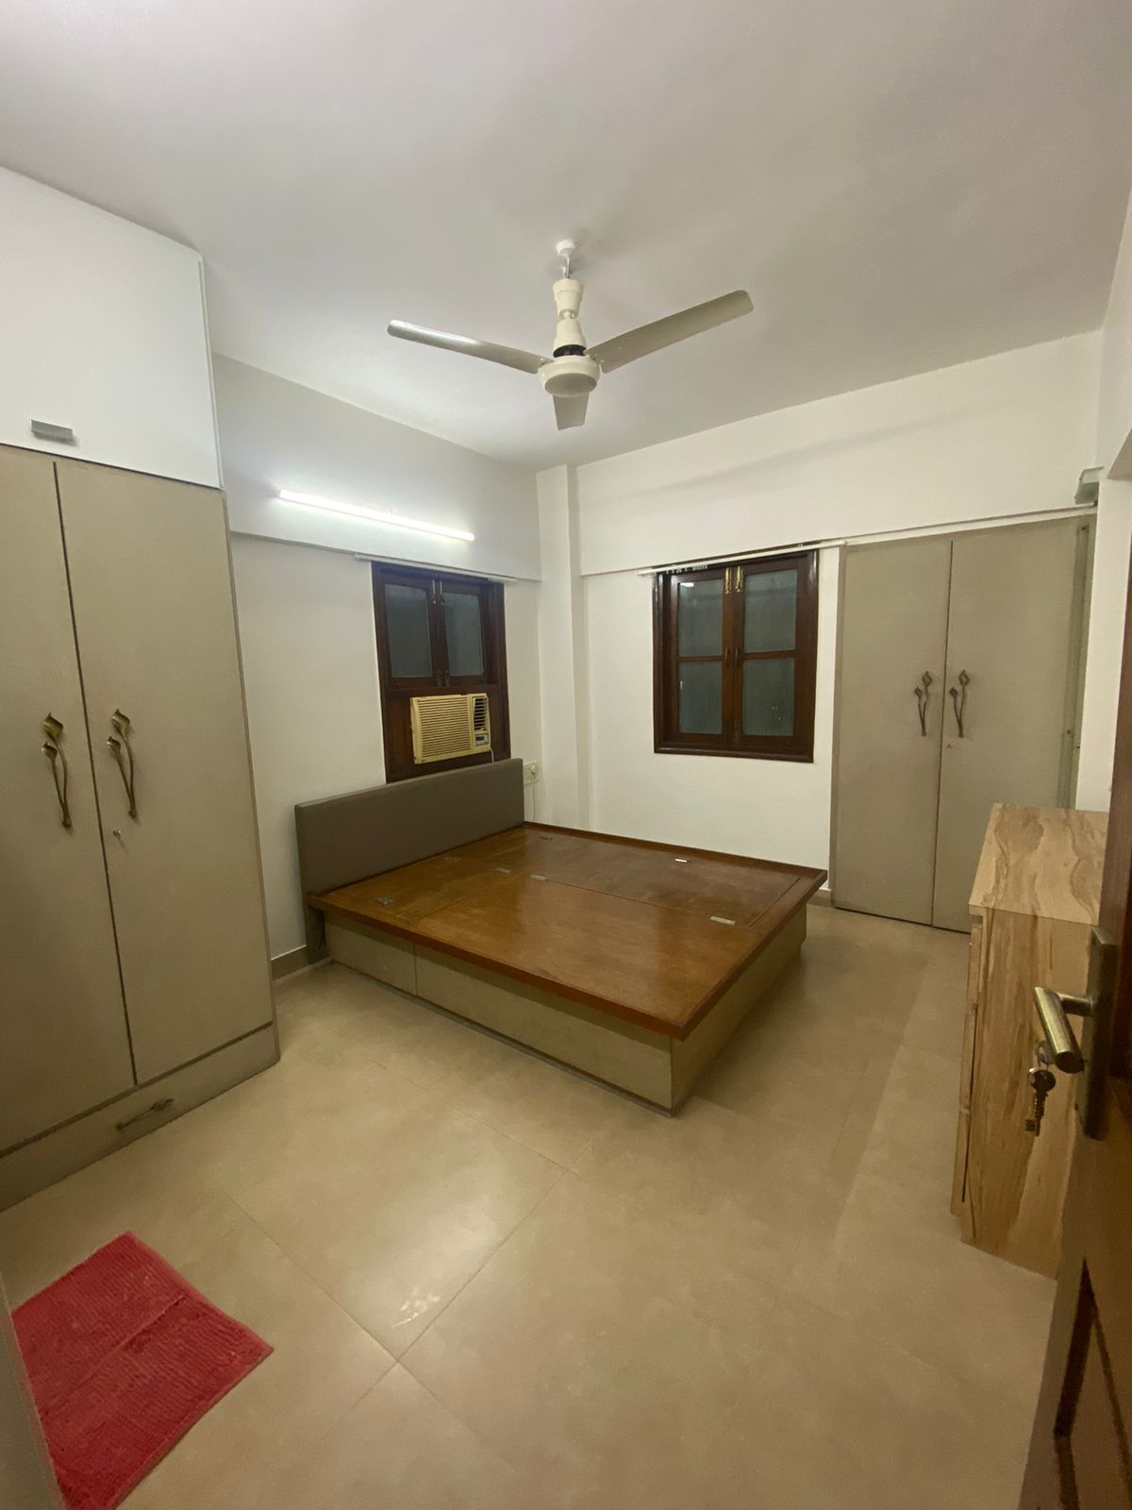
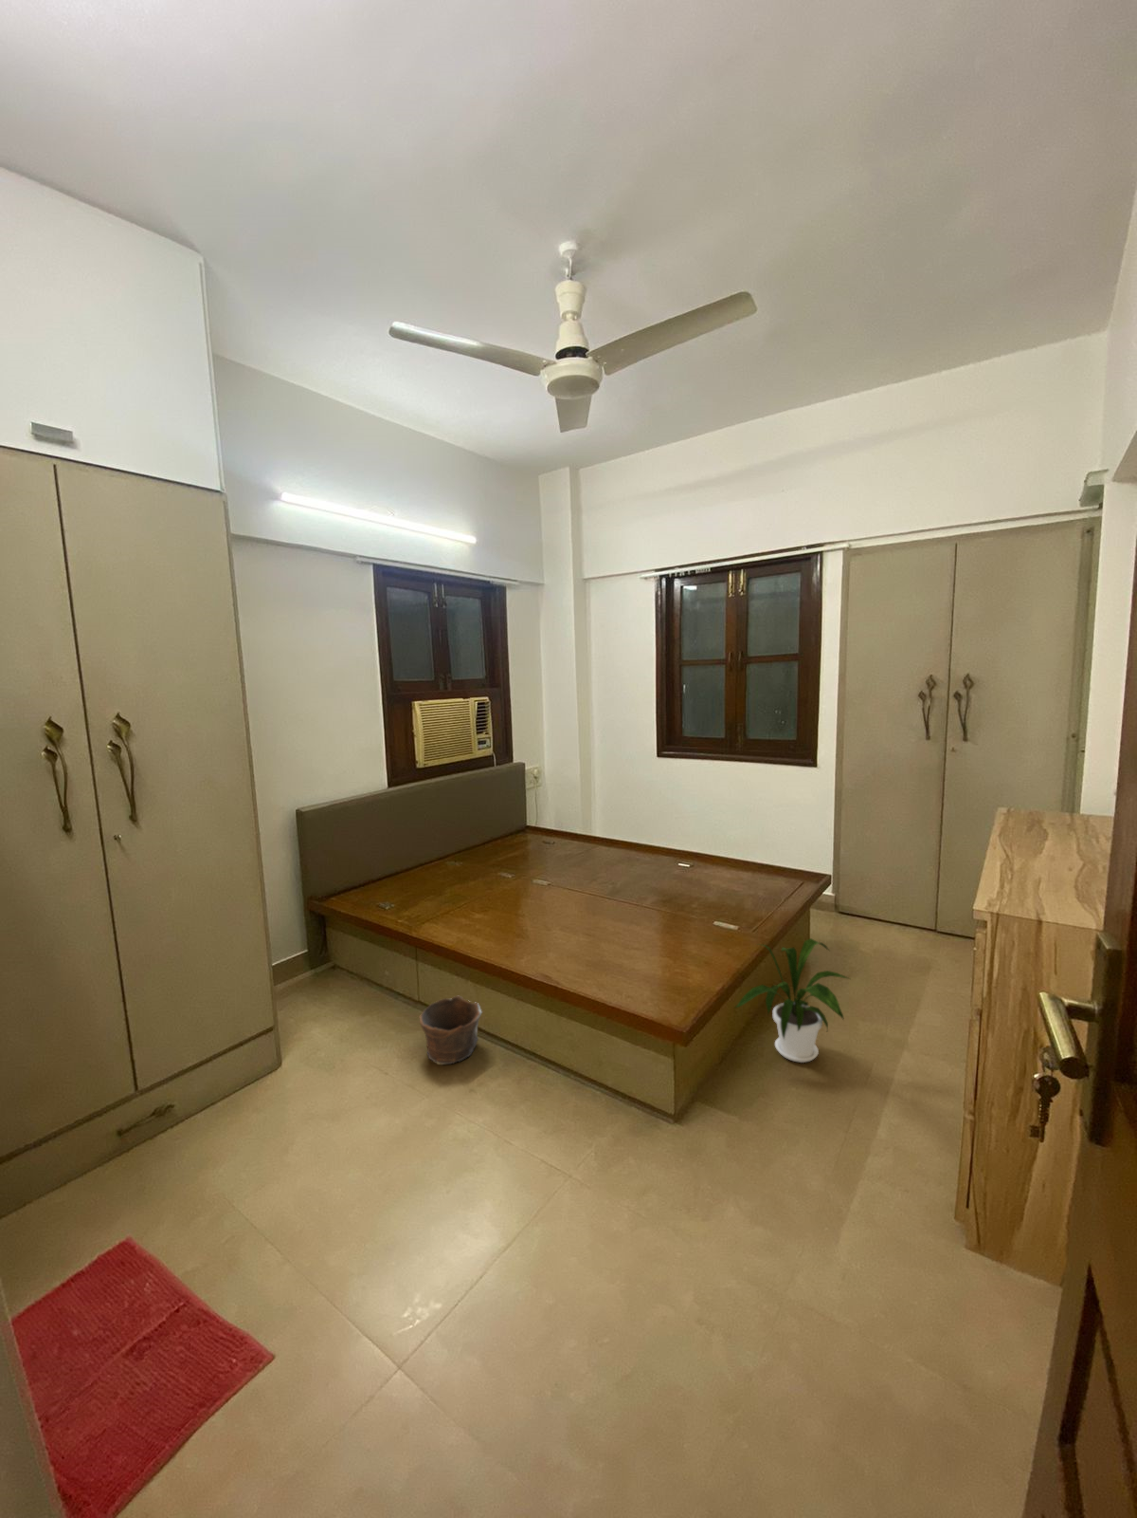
+ house plant [733,937,853,1064]
+ clay pot [418,996,484,1065]
